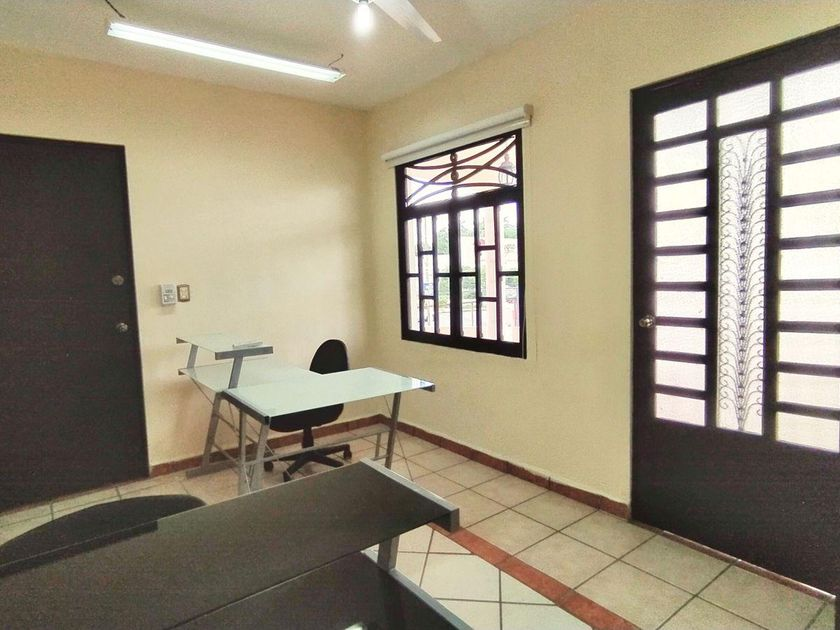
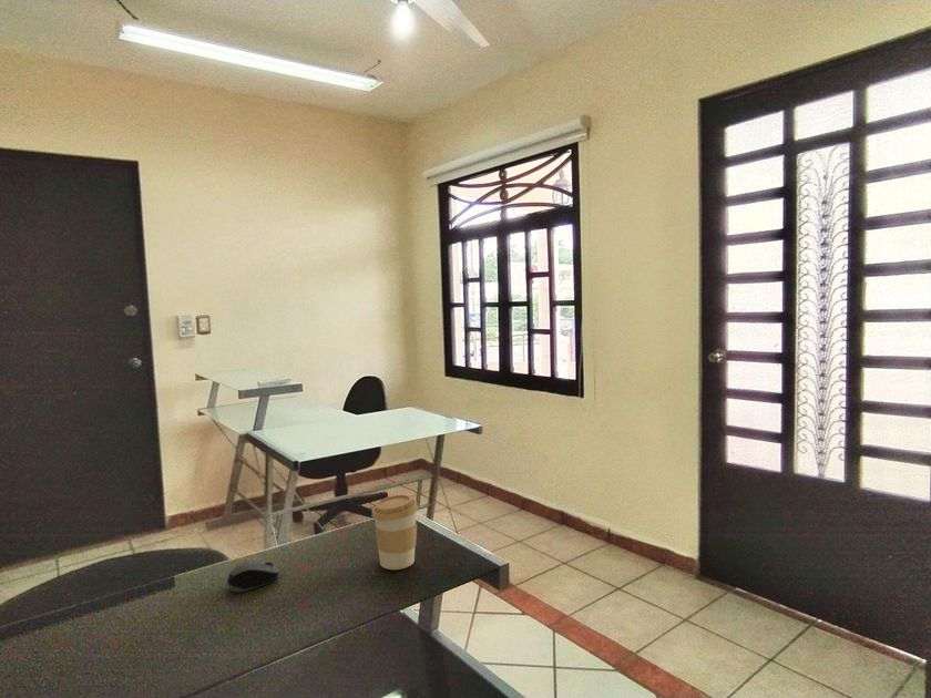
+ coffee cup [371,493,419,571]
+ computer mouse [226,560,280,593]
